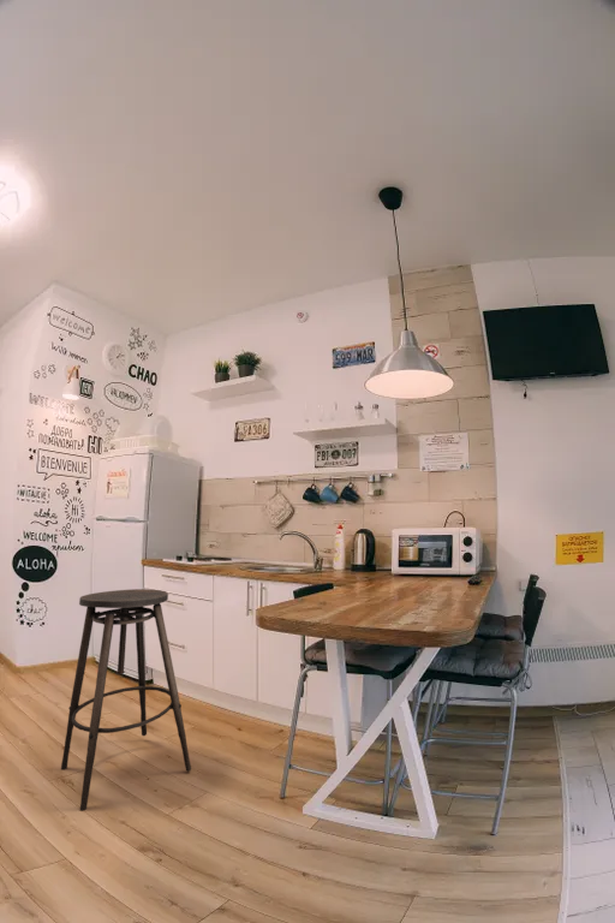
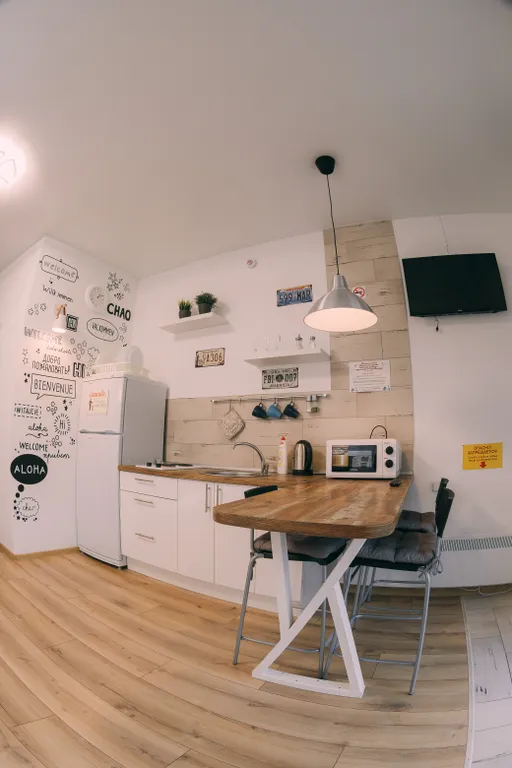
- stool [60,588,192,812]
